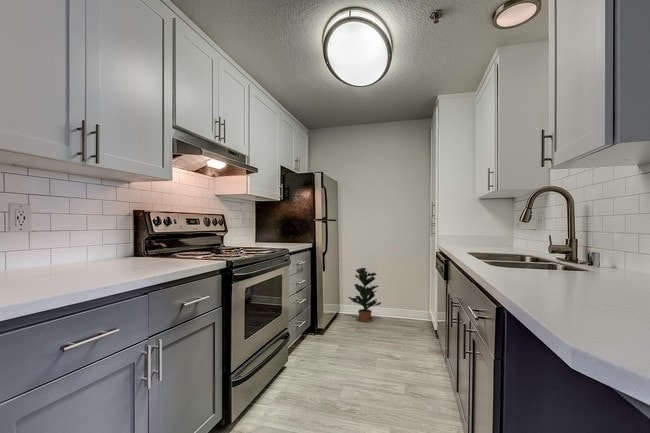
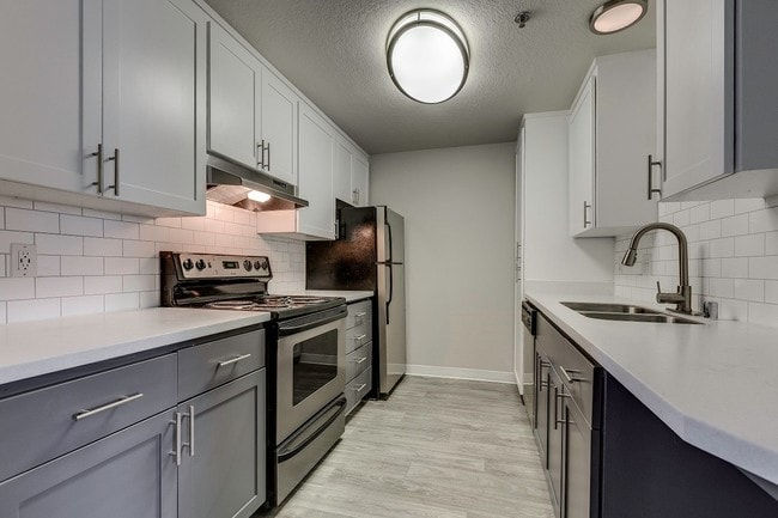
- potted plant [347,267,382,323]
